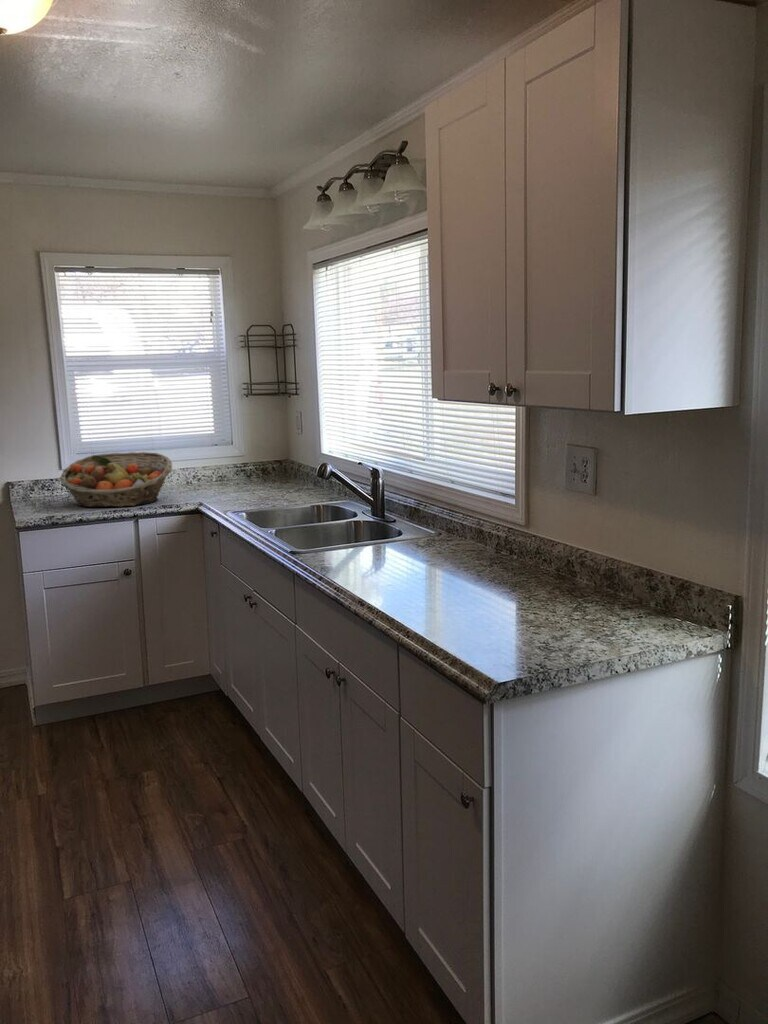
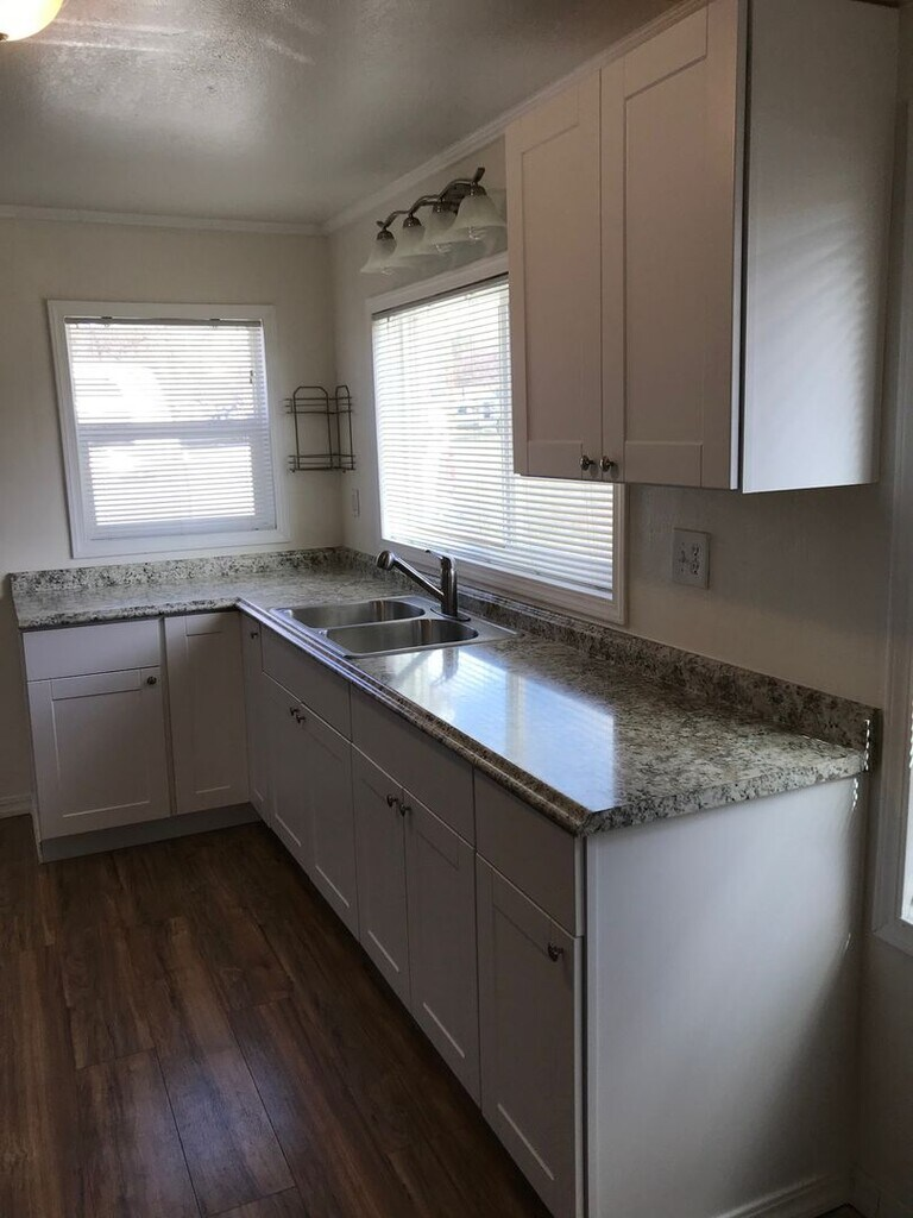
- fruit basket [58,451,173,508]
